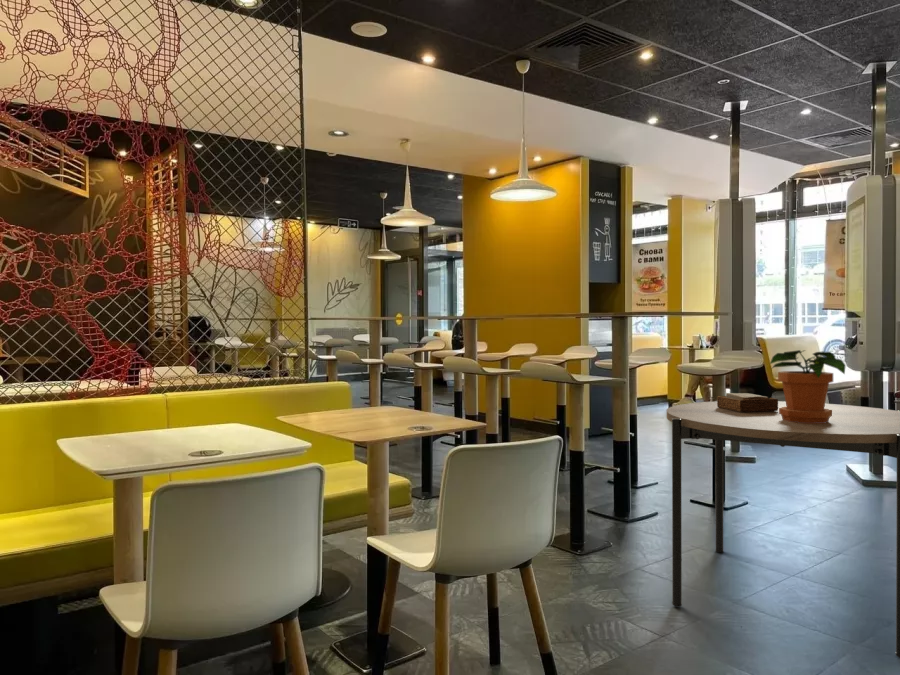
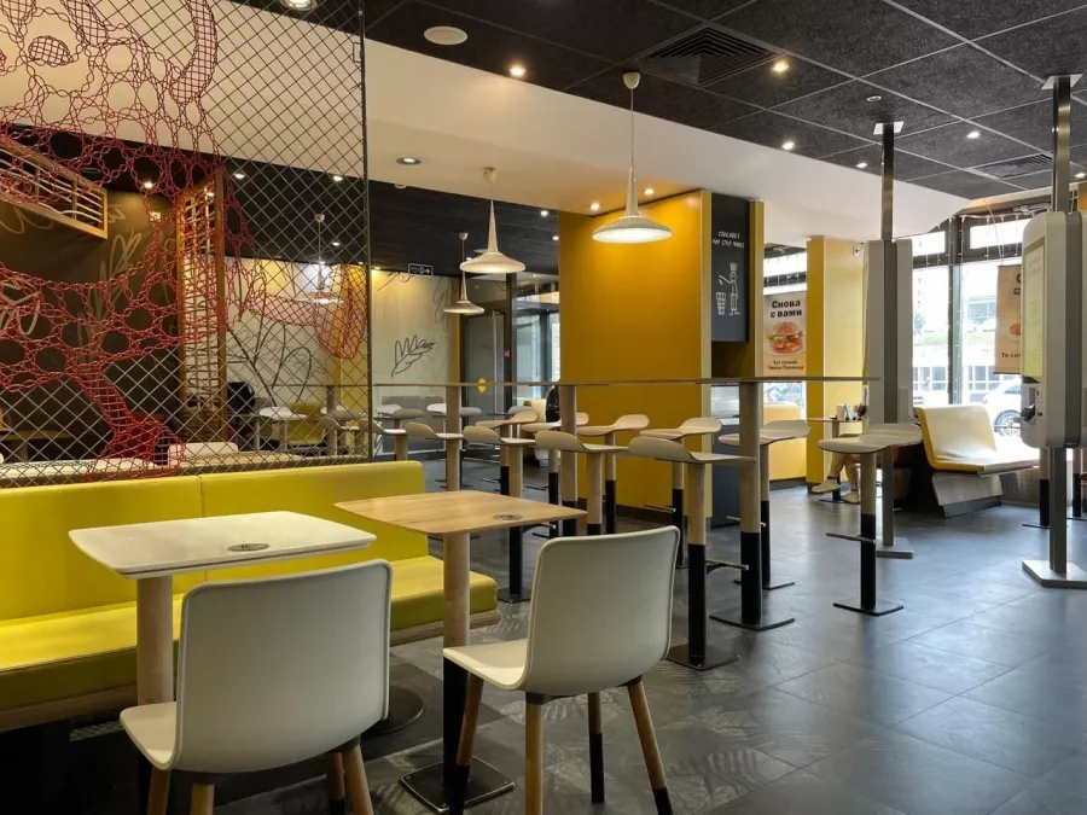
- napkin holder [716,392,779,412]
- dining table [666,399,900,659]
- potted plant [769,349,847,423]
